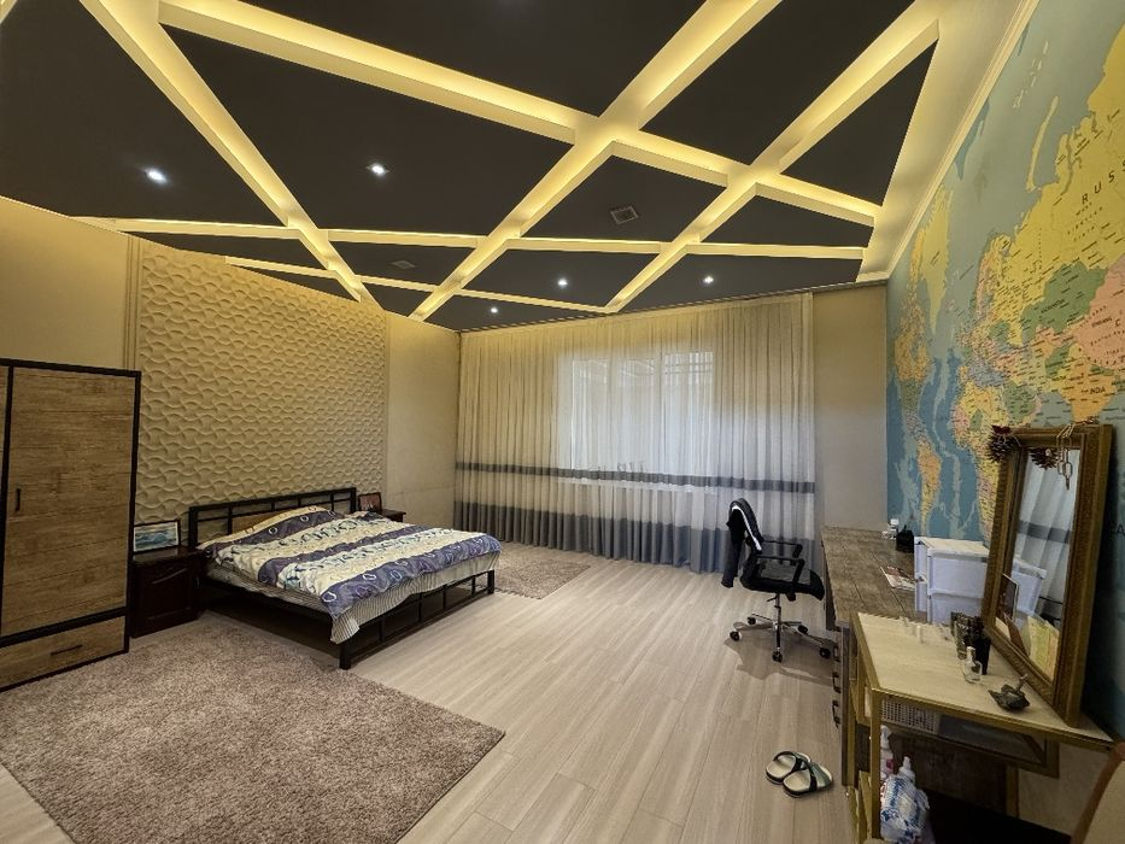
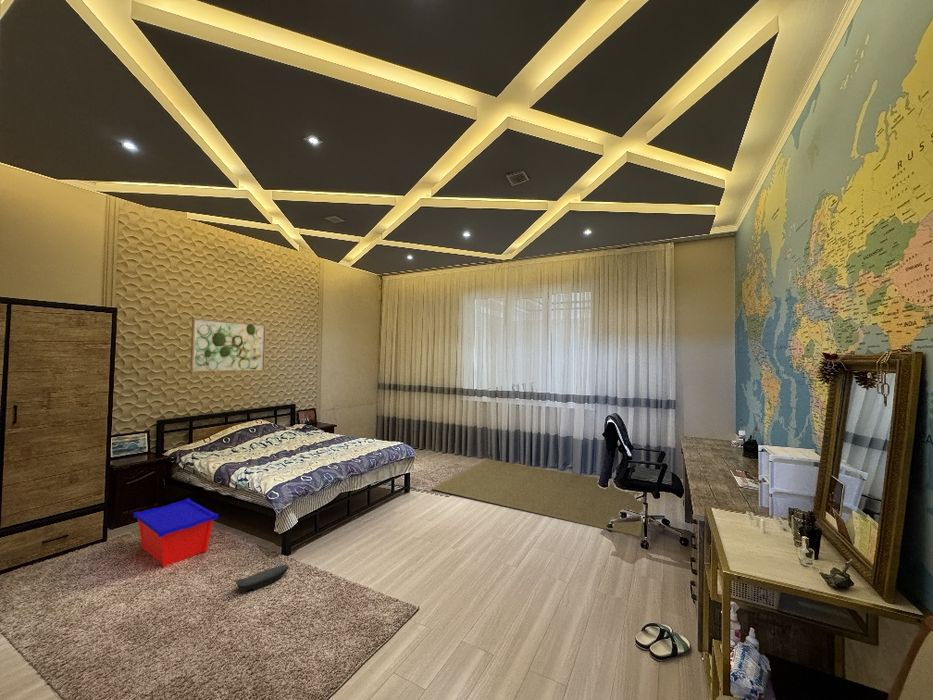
+ storage bin [132,497,219,568]
+ wall art [189,317,267,373]
+ shoe [235,564,289,595]
+ rug [430,458,644,538]
